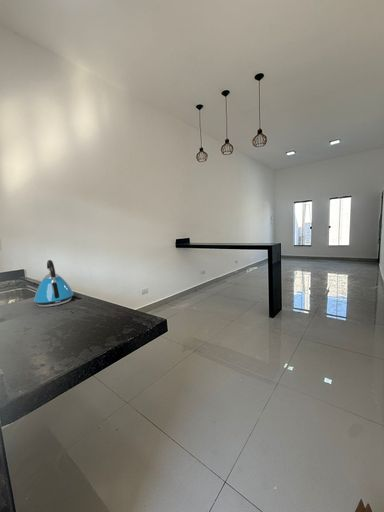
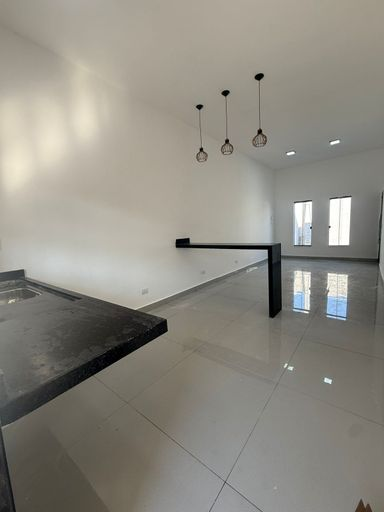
- kettle [33,259,75,308]
